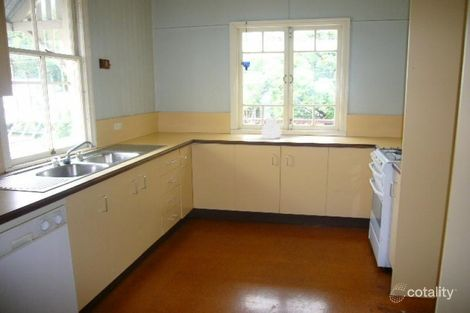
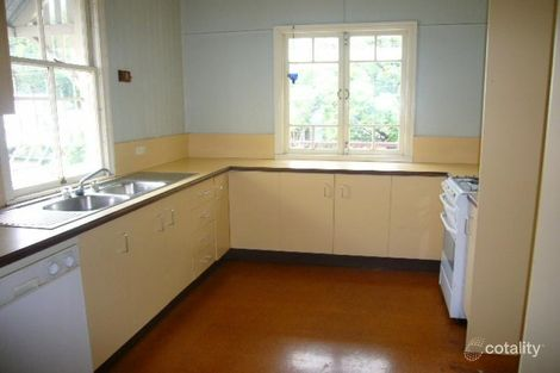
- kettle [261,116,282,139]
